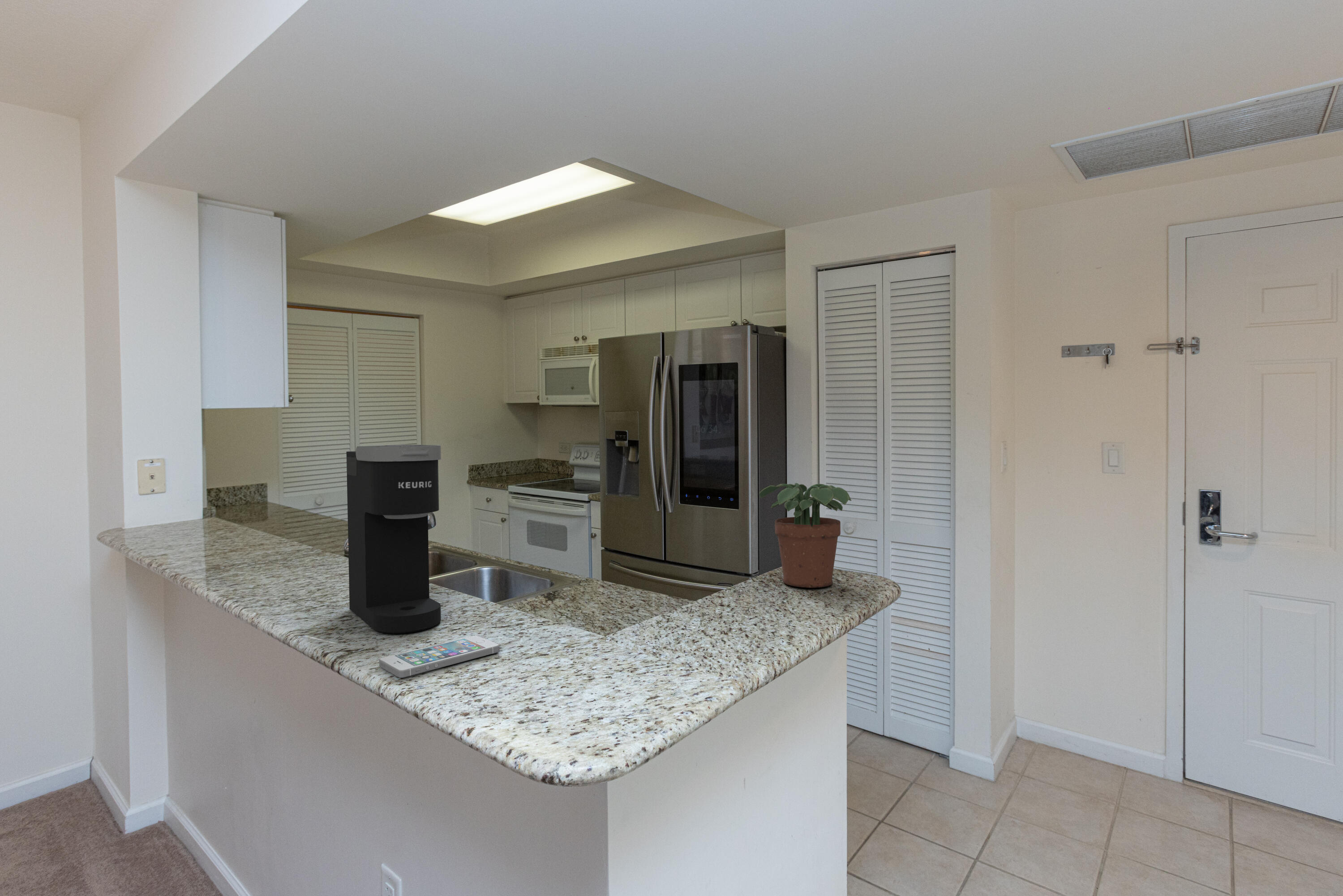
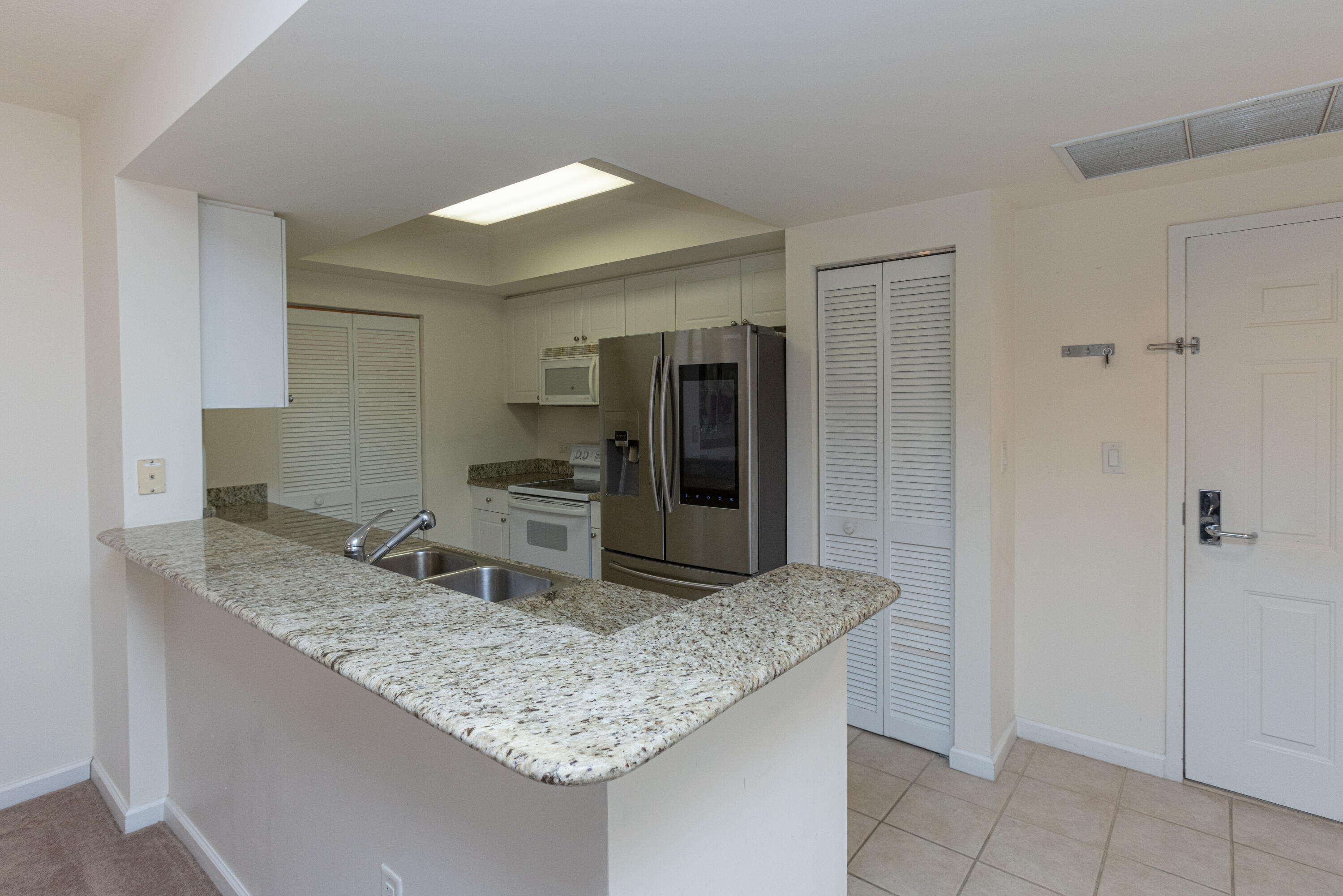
- smartphone [379,635,500,678]
- coffee maker [346,444,442,634]
- potted plant [759,483,852,588]
